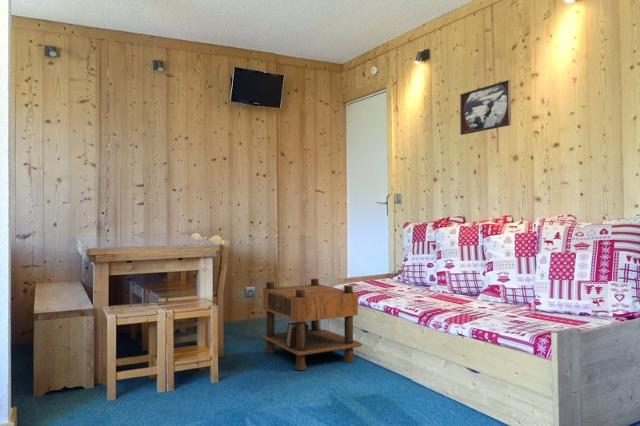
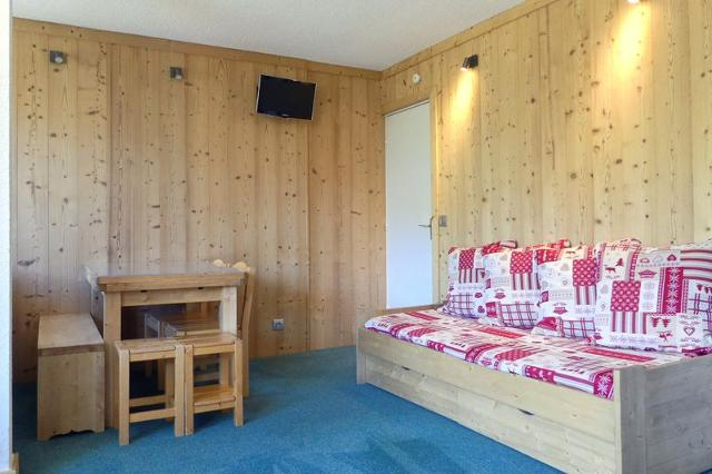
- nightstand [262,278,363,371]
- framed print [459,79,512,136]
